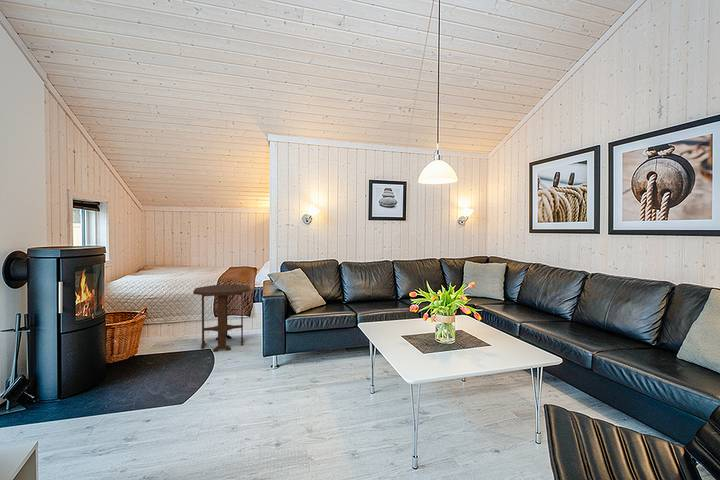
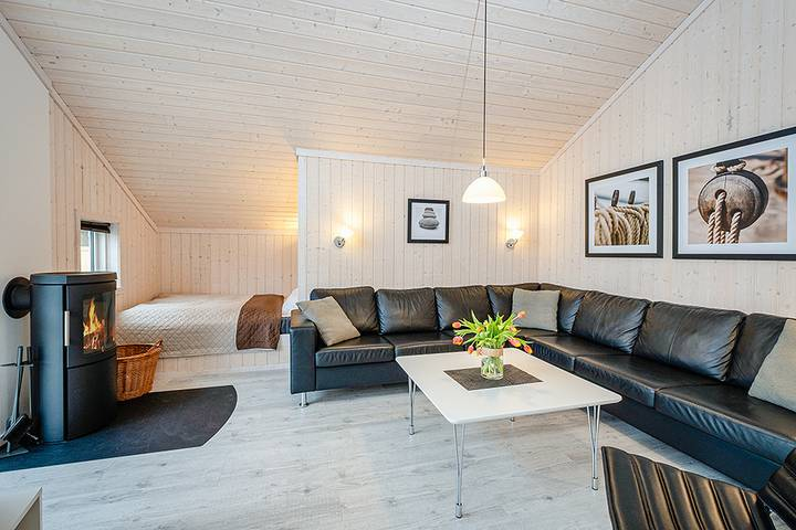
- side table [192,283,251,352]
